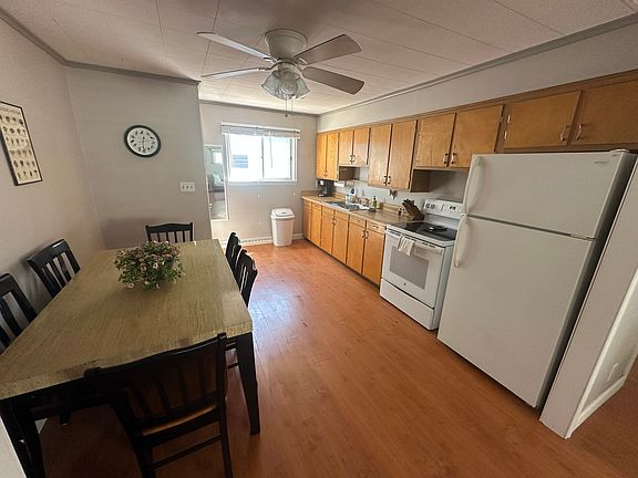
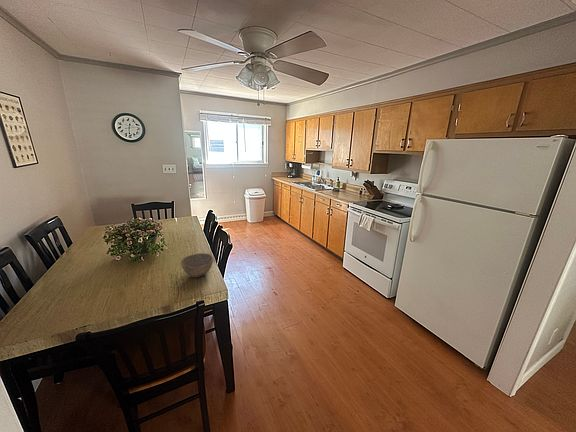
+ bowl [180,252,214,278]
